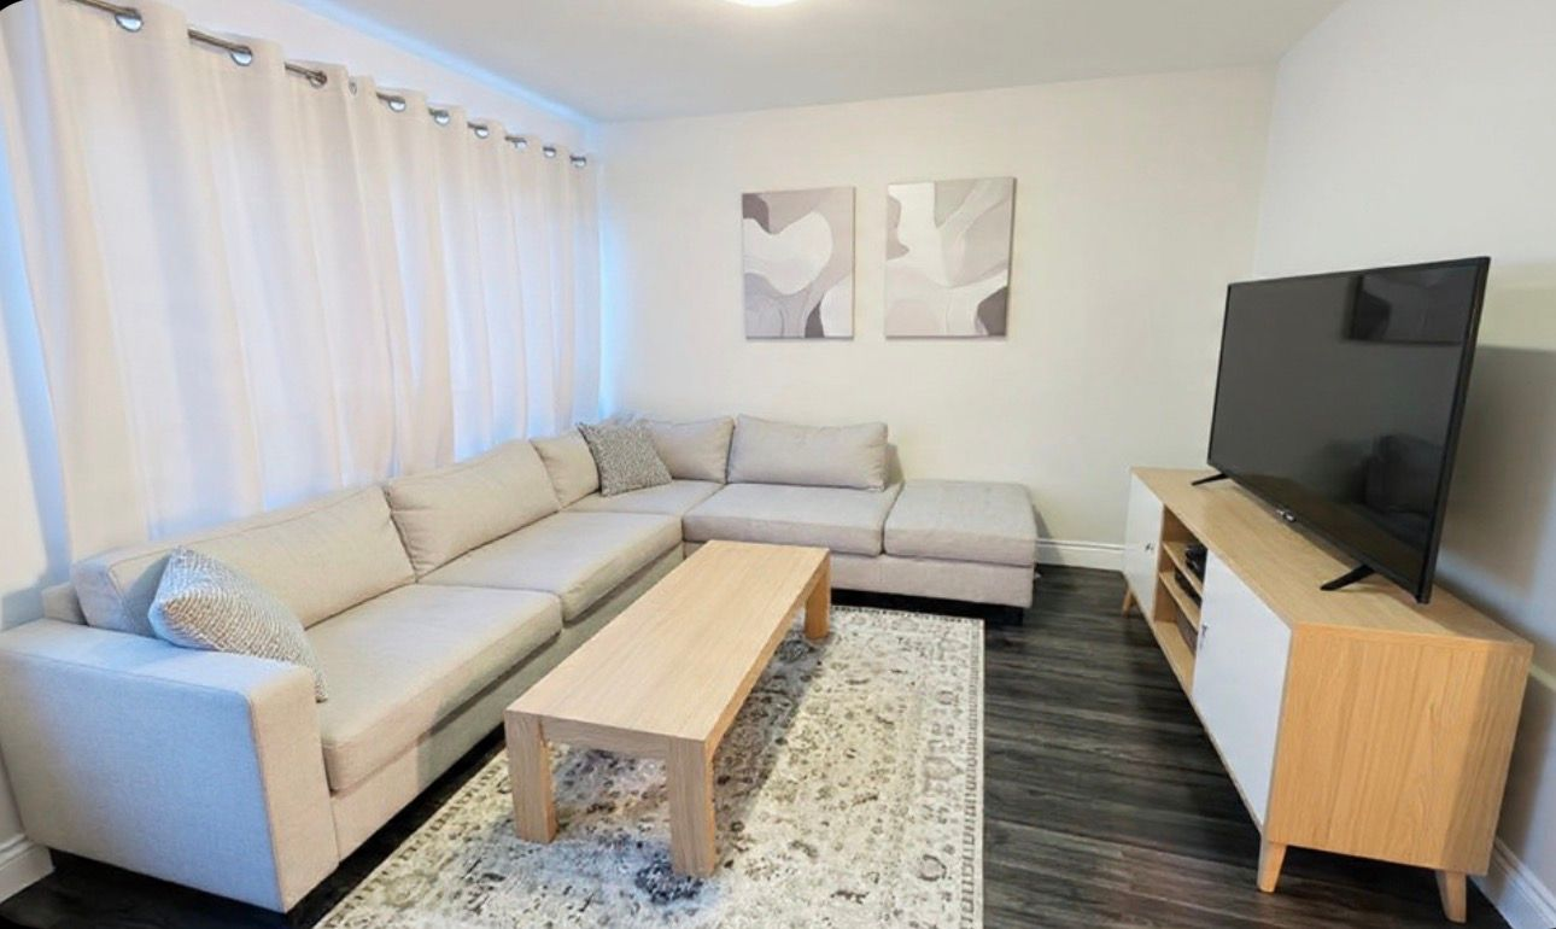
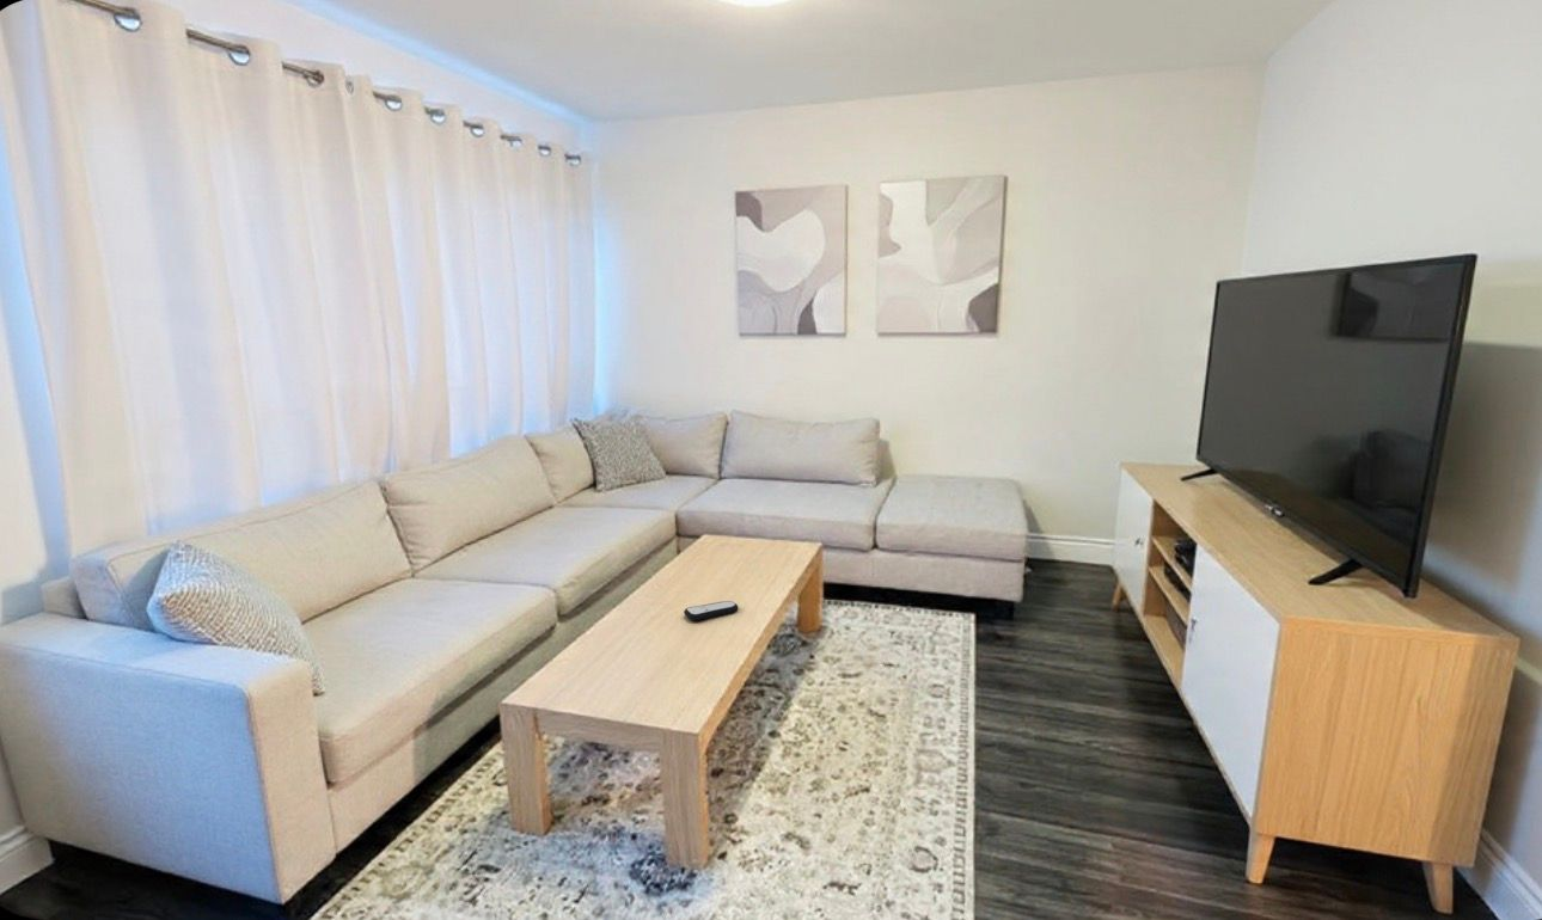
+ remote control [683,600,739,621]
